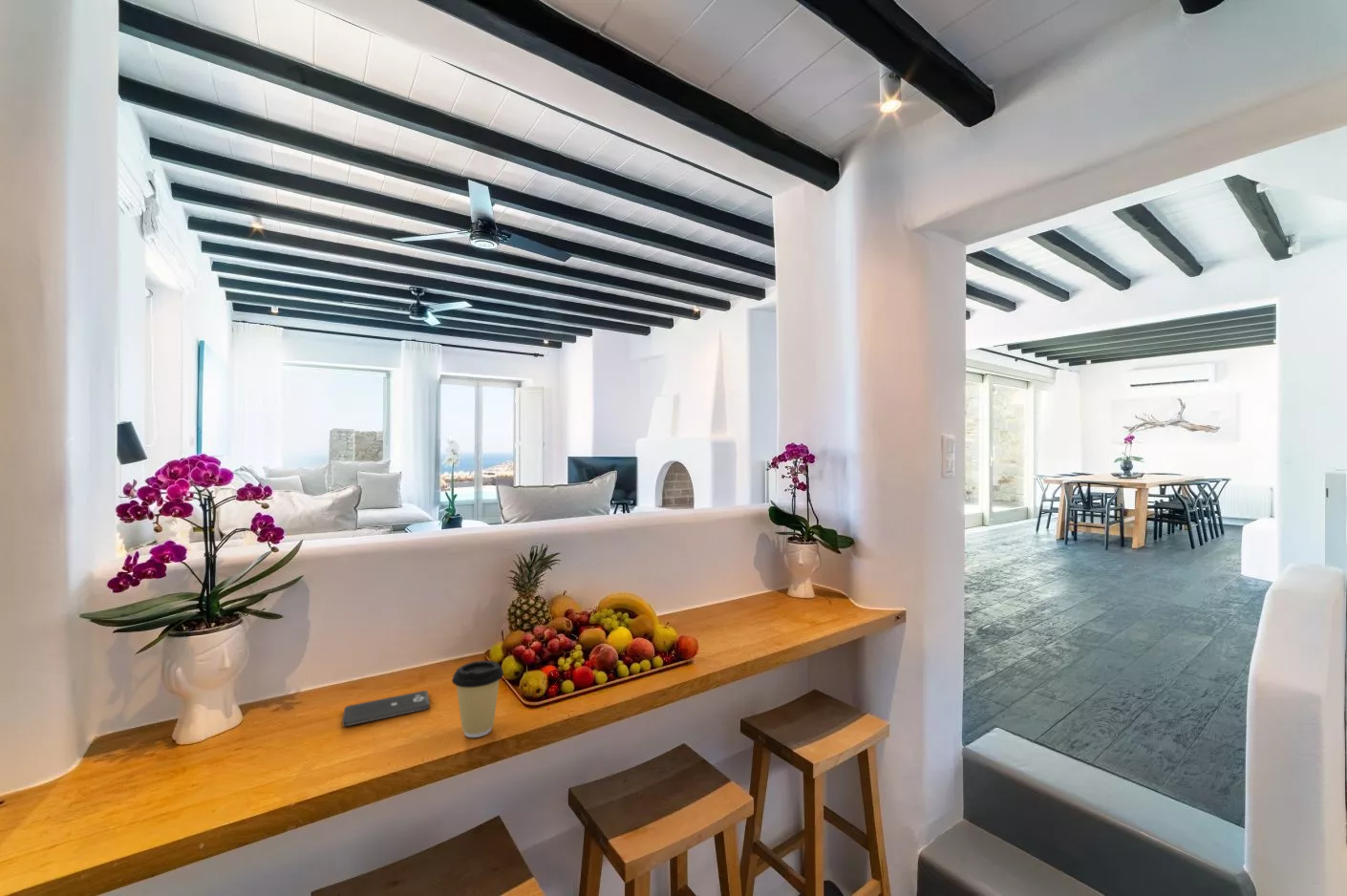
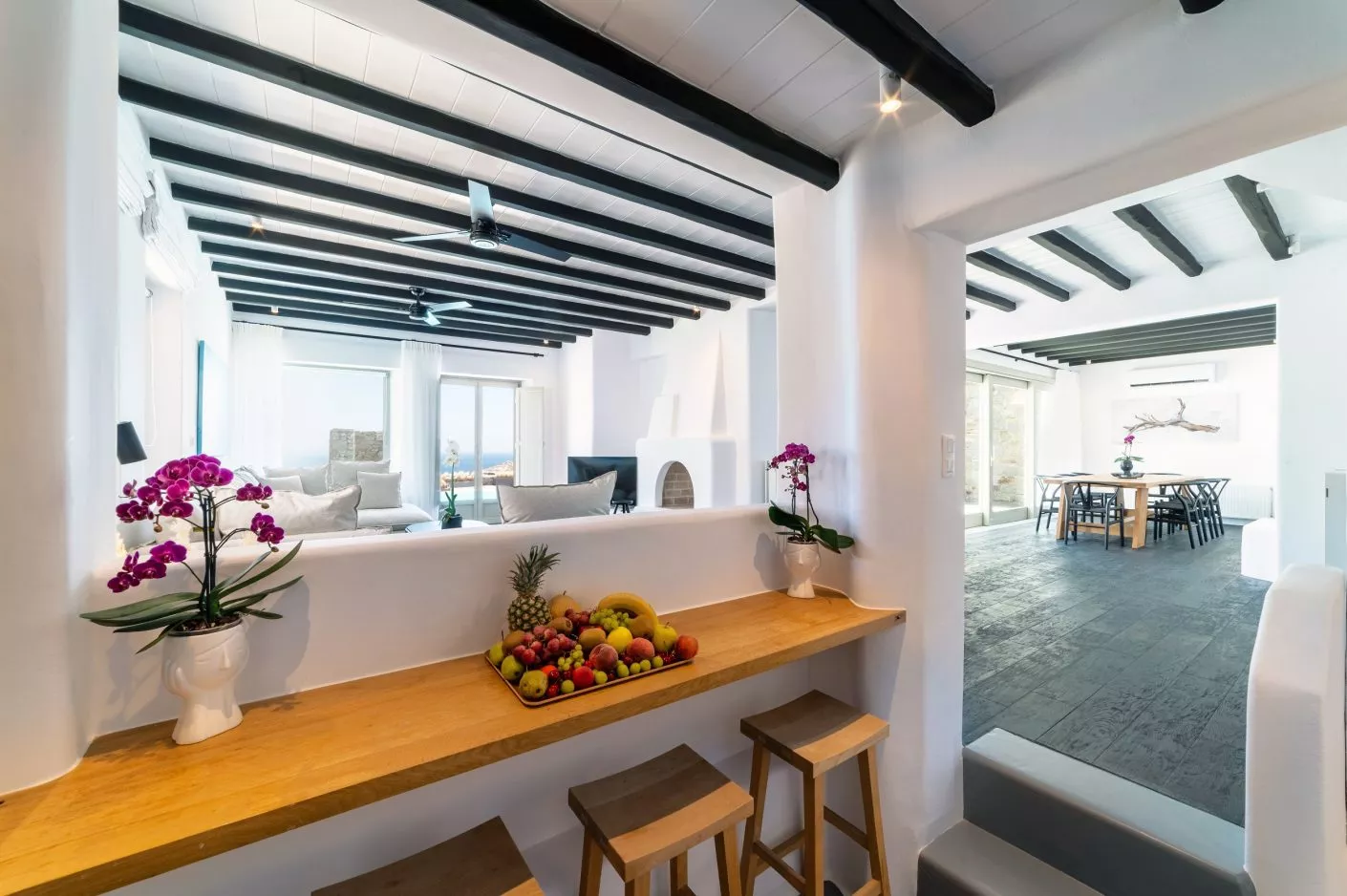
- smartphone [341,690,431,727]
- coffee cup [451,660,504,738]
